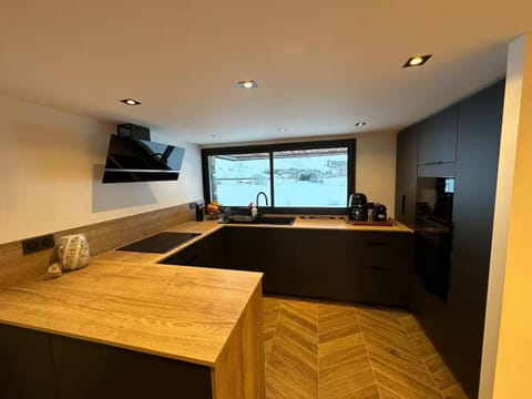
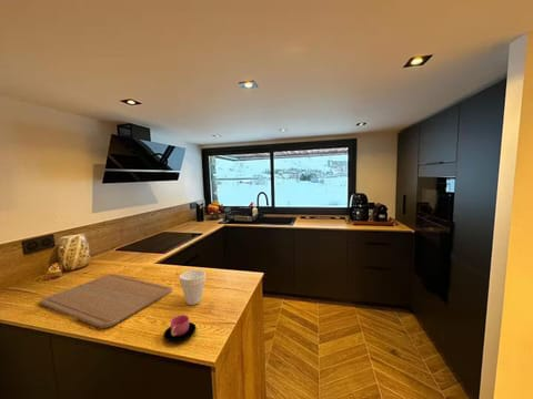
+ cup [162,314,198,342]
+ chopping board [39,273,173,329]
+ cup [179,269,207,306]
